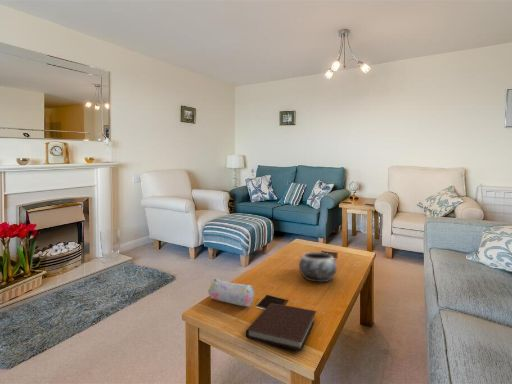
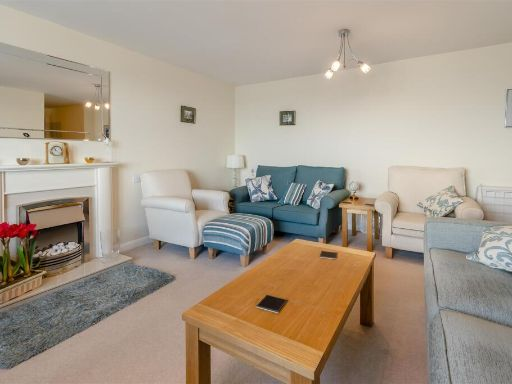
- decorative bowl [298,251,338,283]
- notebook [245,302,317,352]
- pencil case [208,278,255,307]
